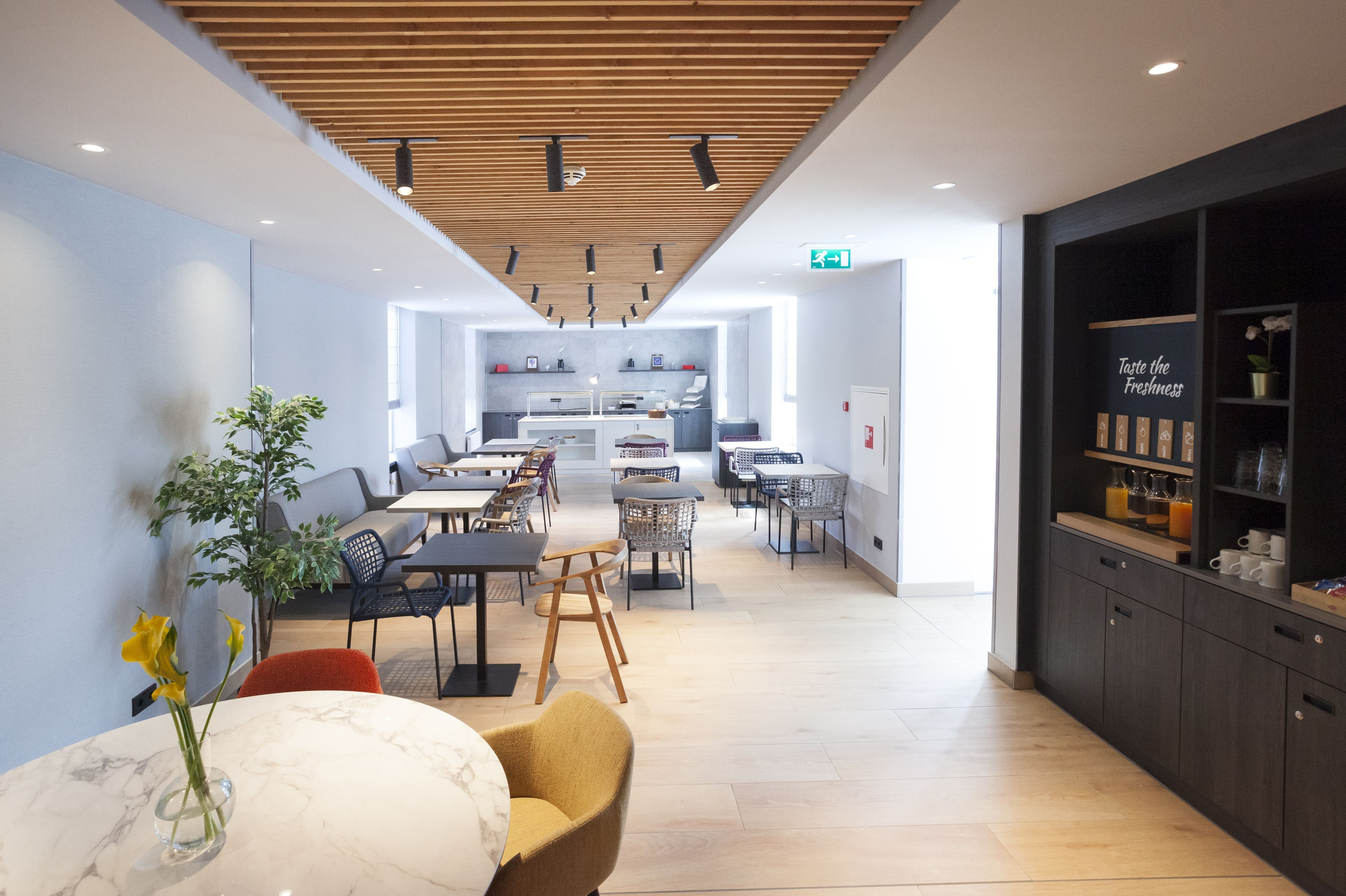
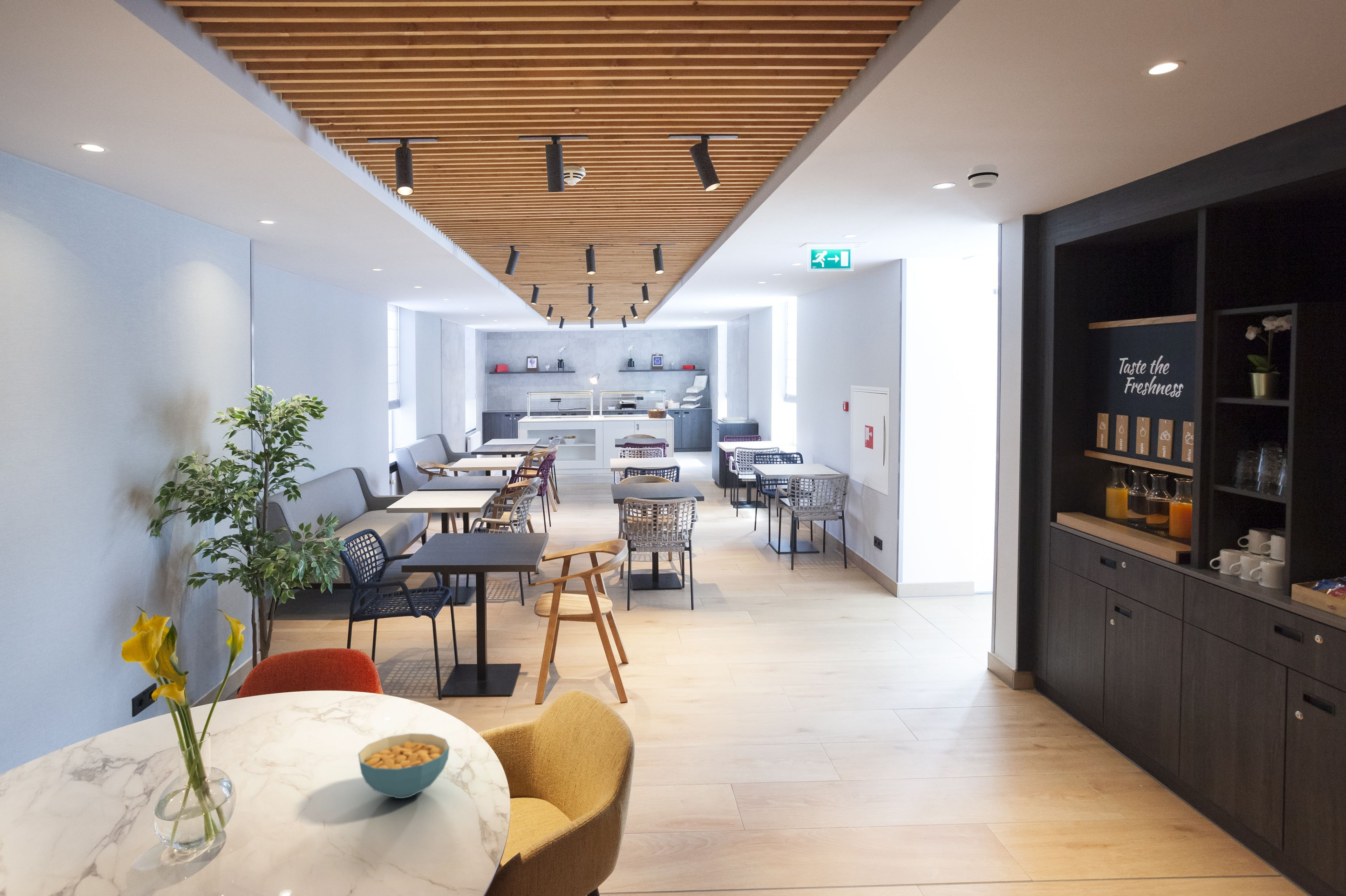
+ smoke detector [967,164,999,188]
+ cereal bowl [358,733,450,799]
